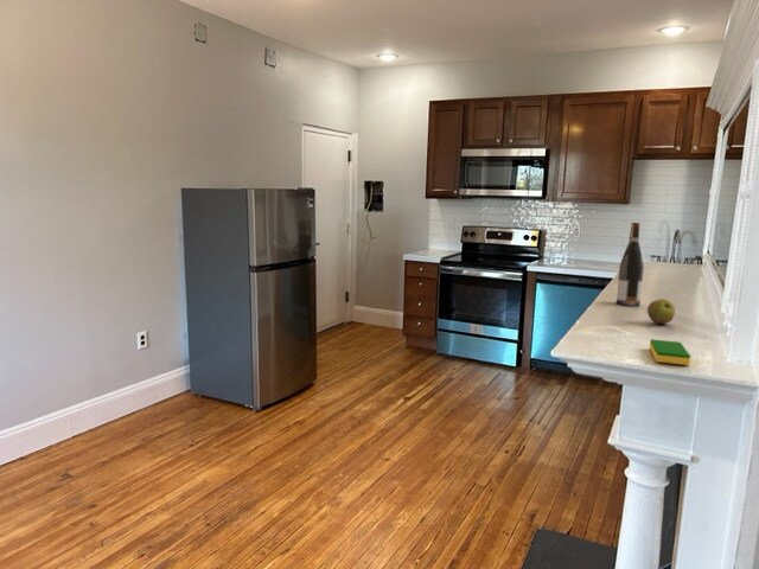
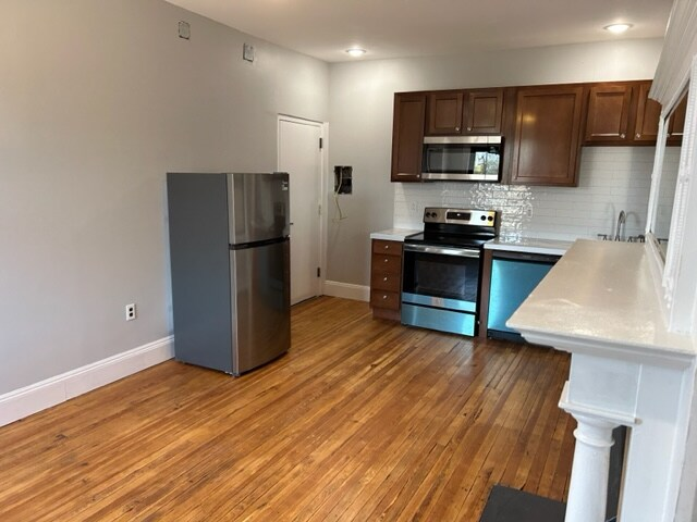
- dish sponge [649,338,691,366]
- apple [646,298,676,325]
- wine bottle [616,222,645,307]
